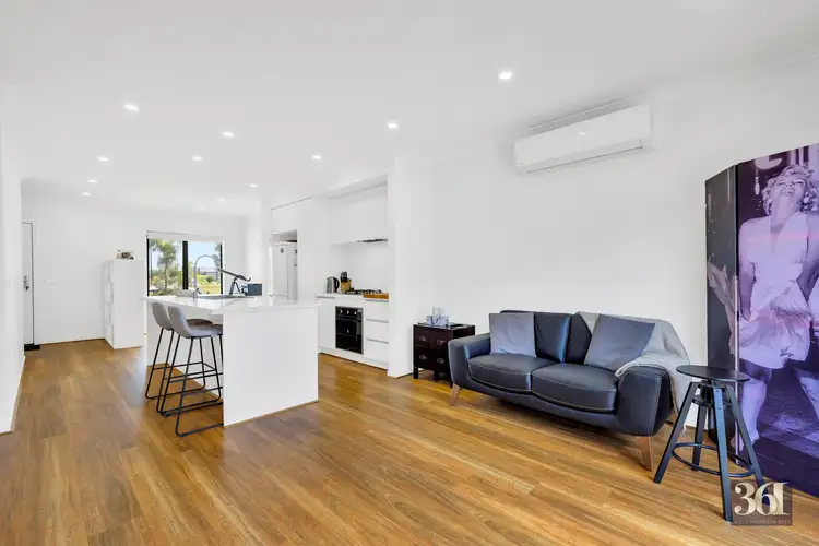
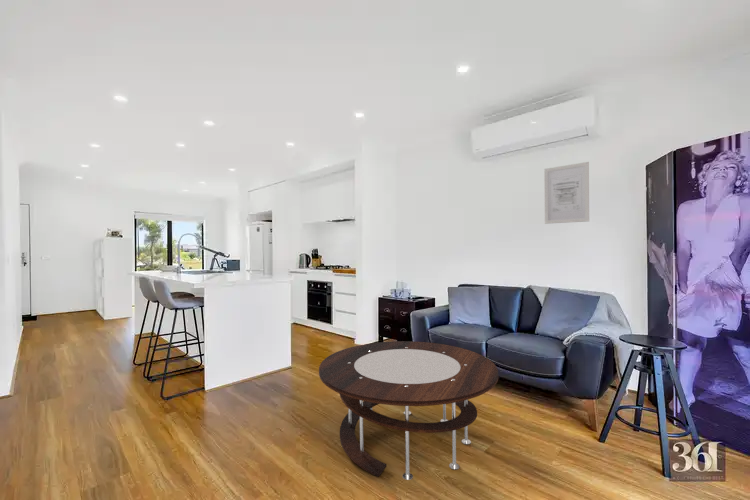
+ wall art [543,161,590,225]
+ coffee table [318,340,499,481]
